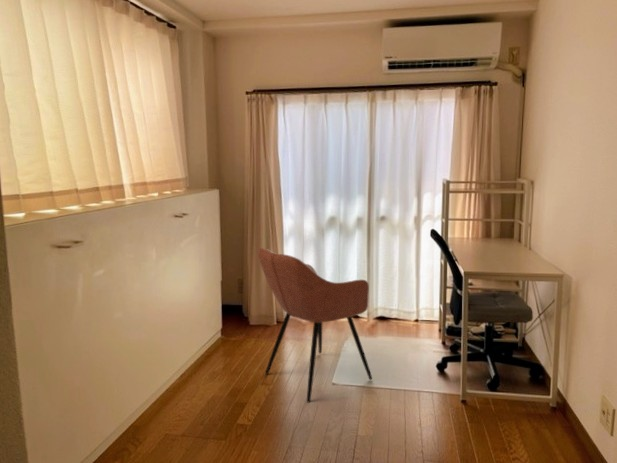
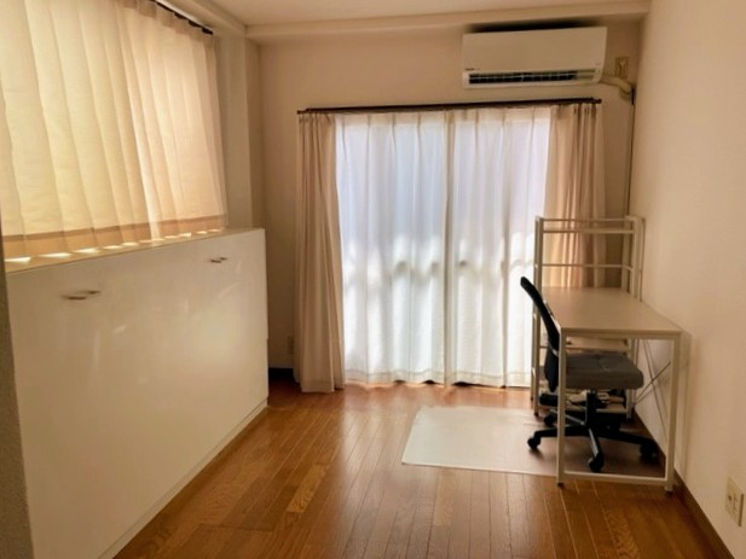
- armchair [257,247,373,403]
